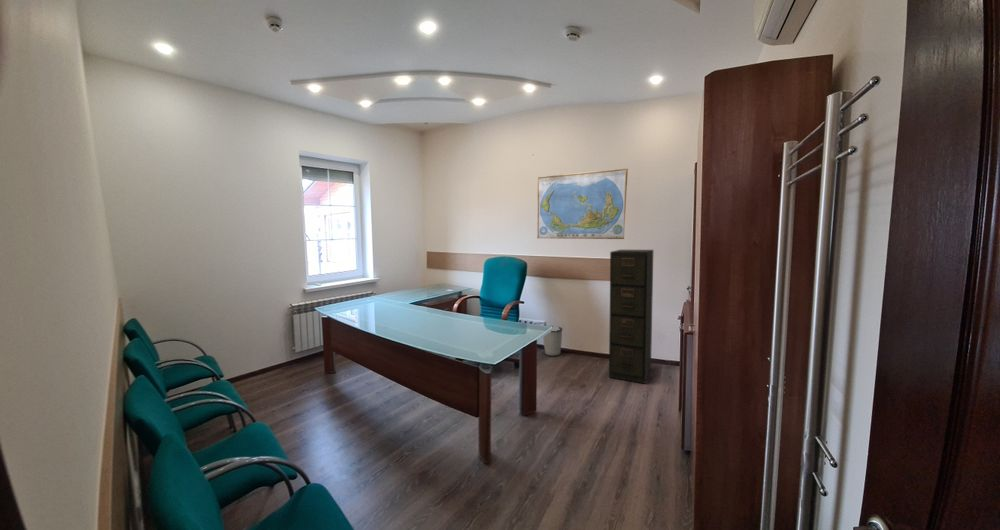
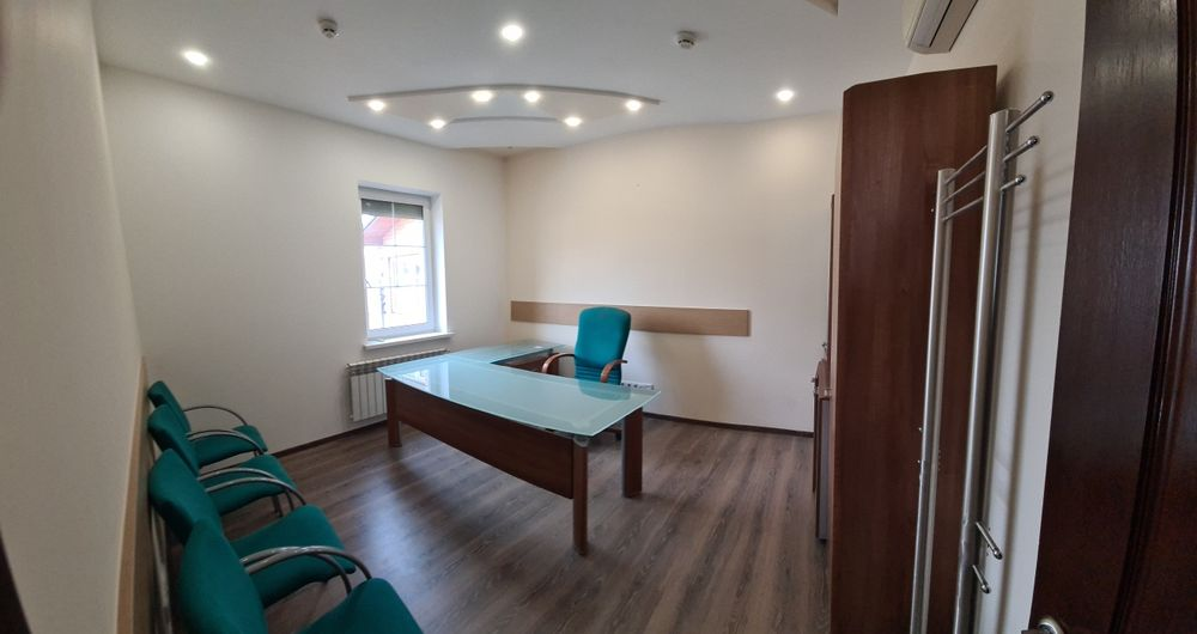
- filing cabinet [608,249,654,385]
- wastebasket [542,325,564,358]
- world map [536,168,629,240]
